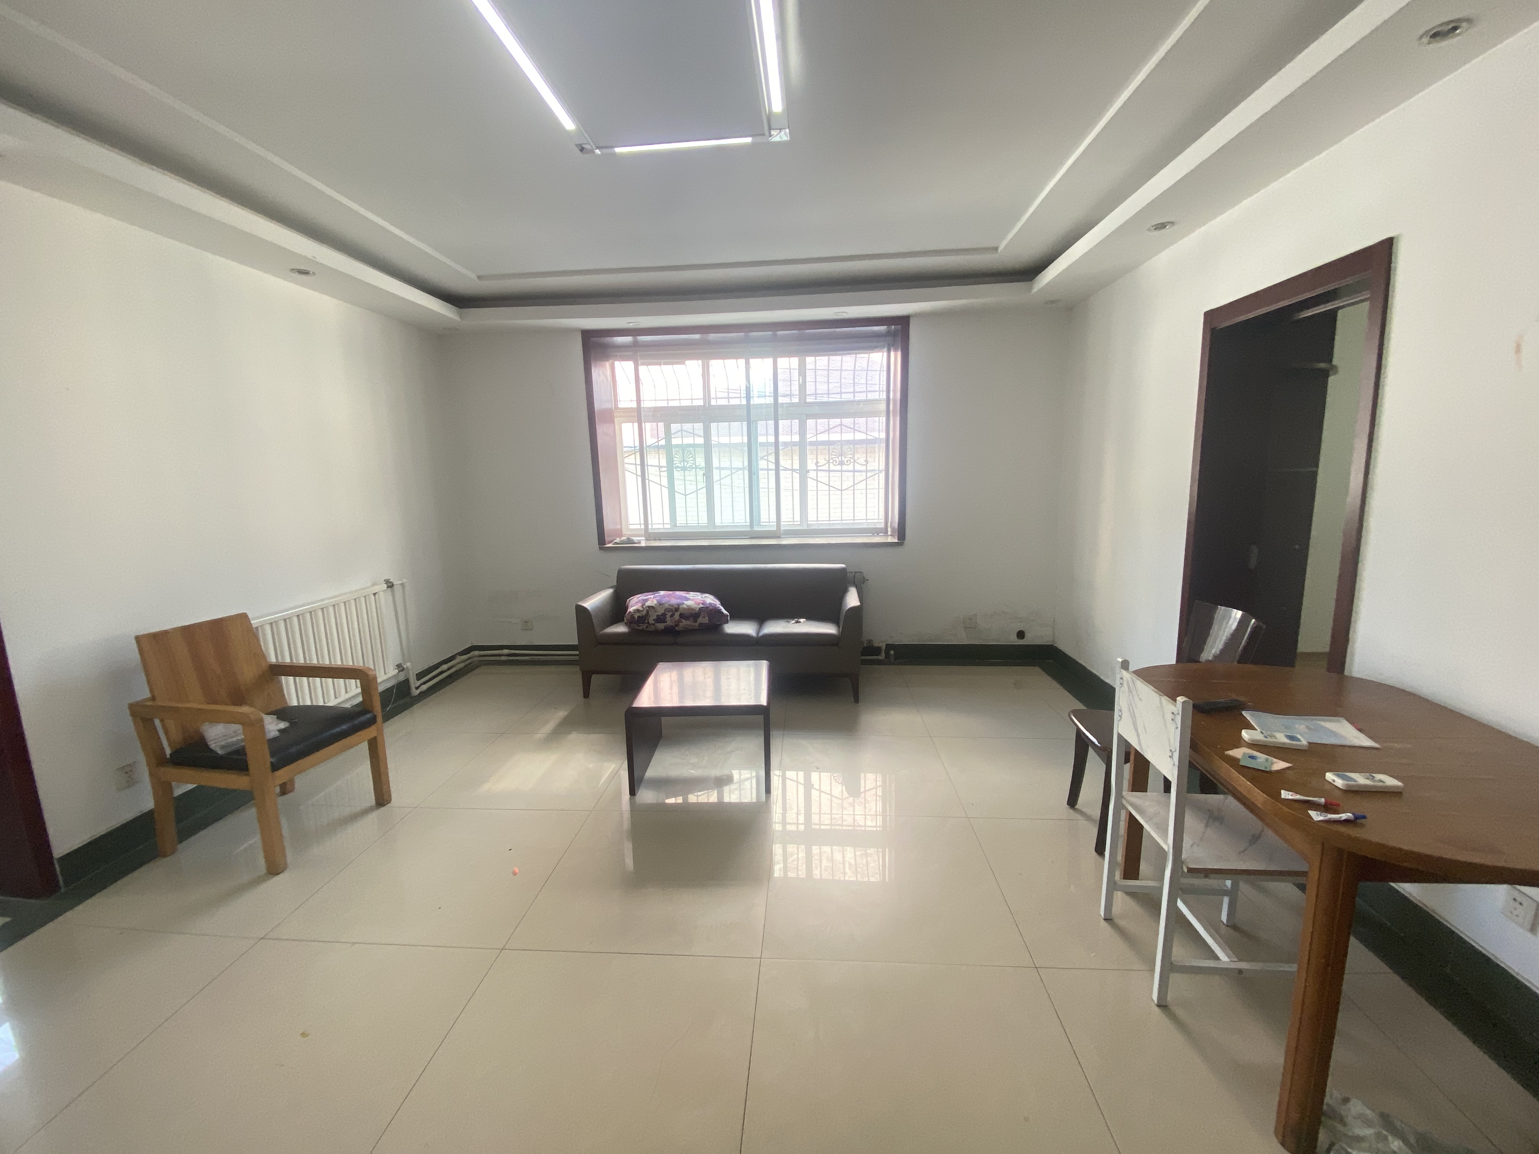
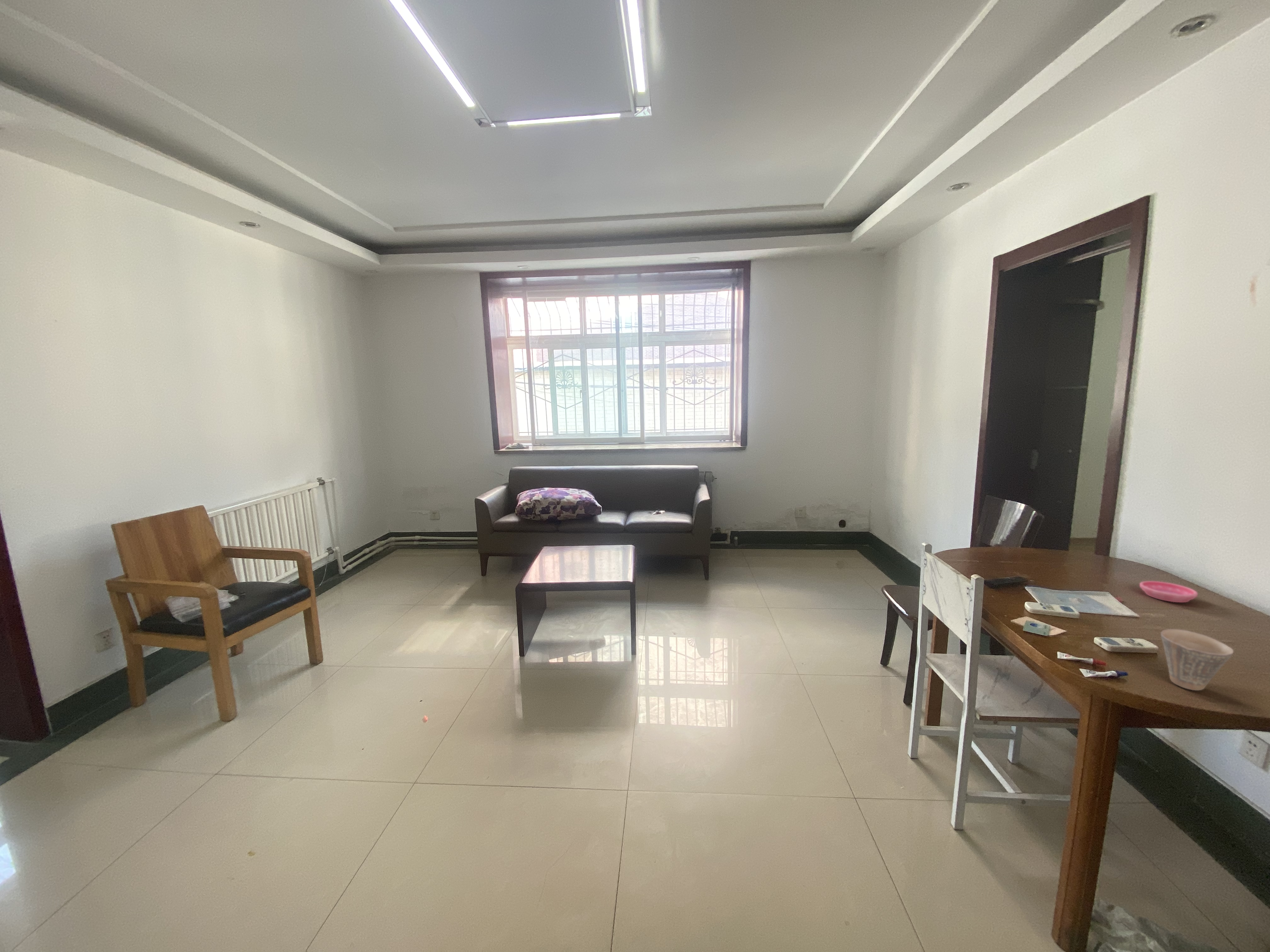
+ cup [1161,629,1234,691]
+ saucer [1139,581,1198,603]
